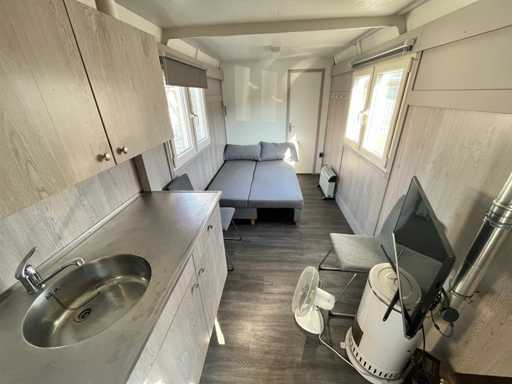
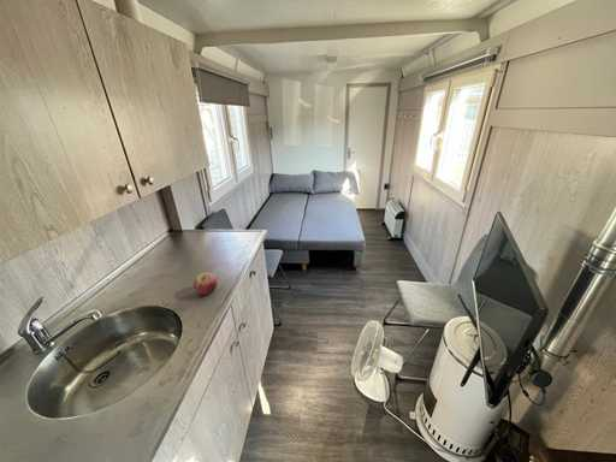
+ apple [192,272,218,296]
